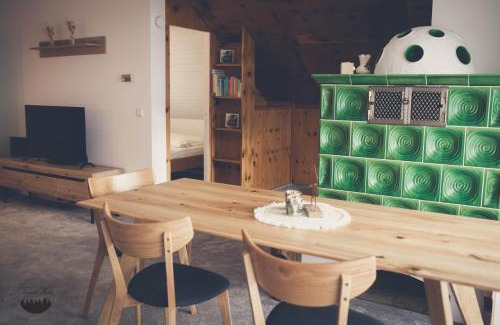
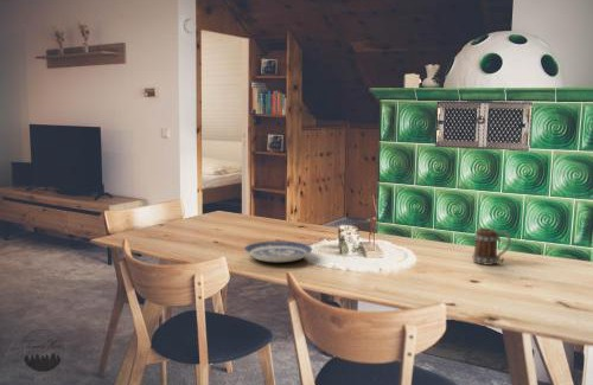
+ mug [471,226,512,267]
+ plate [243,240,313,263]
